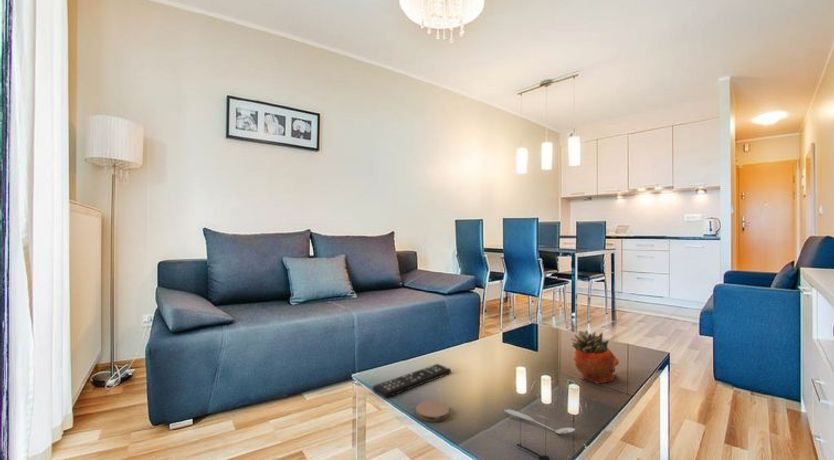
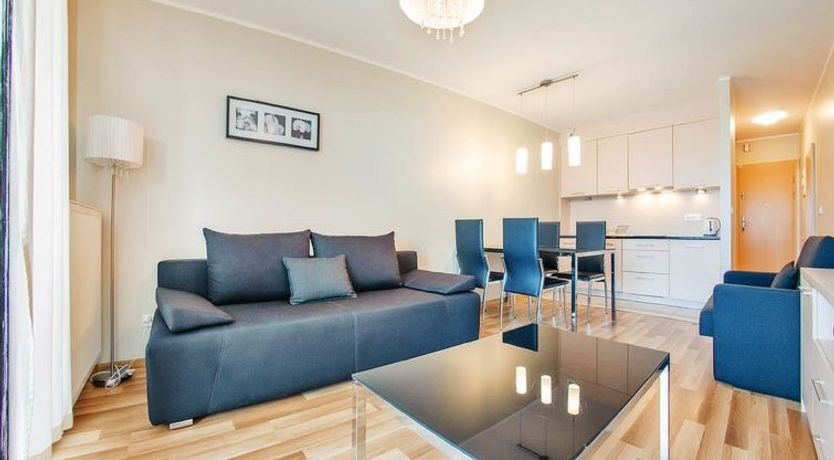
- succulent planter [570,329,620,384]
- coaster [415,400,450,423]
- remote control [372,363,452,399]
- spoon [504,408,576,435]
